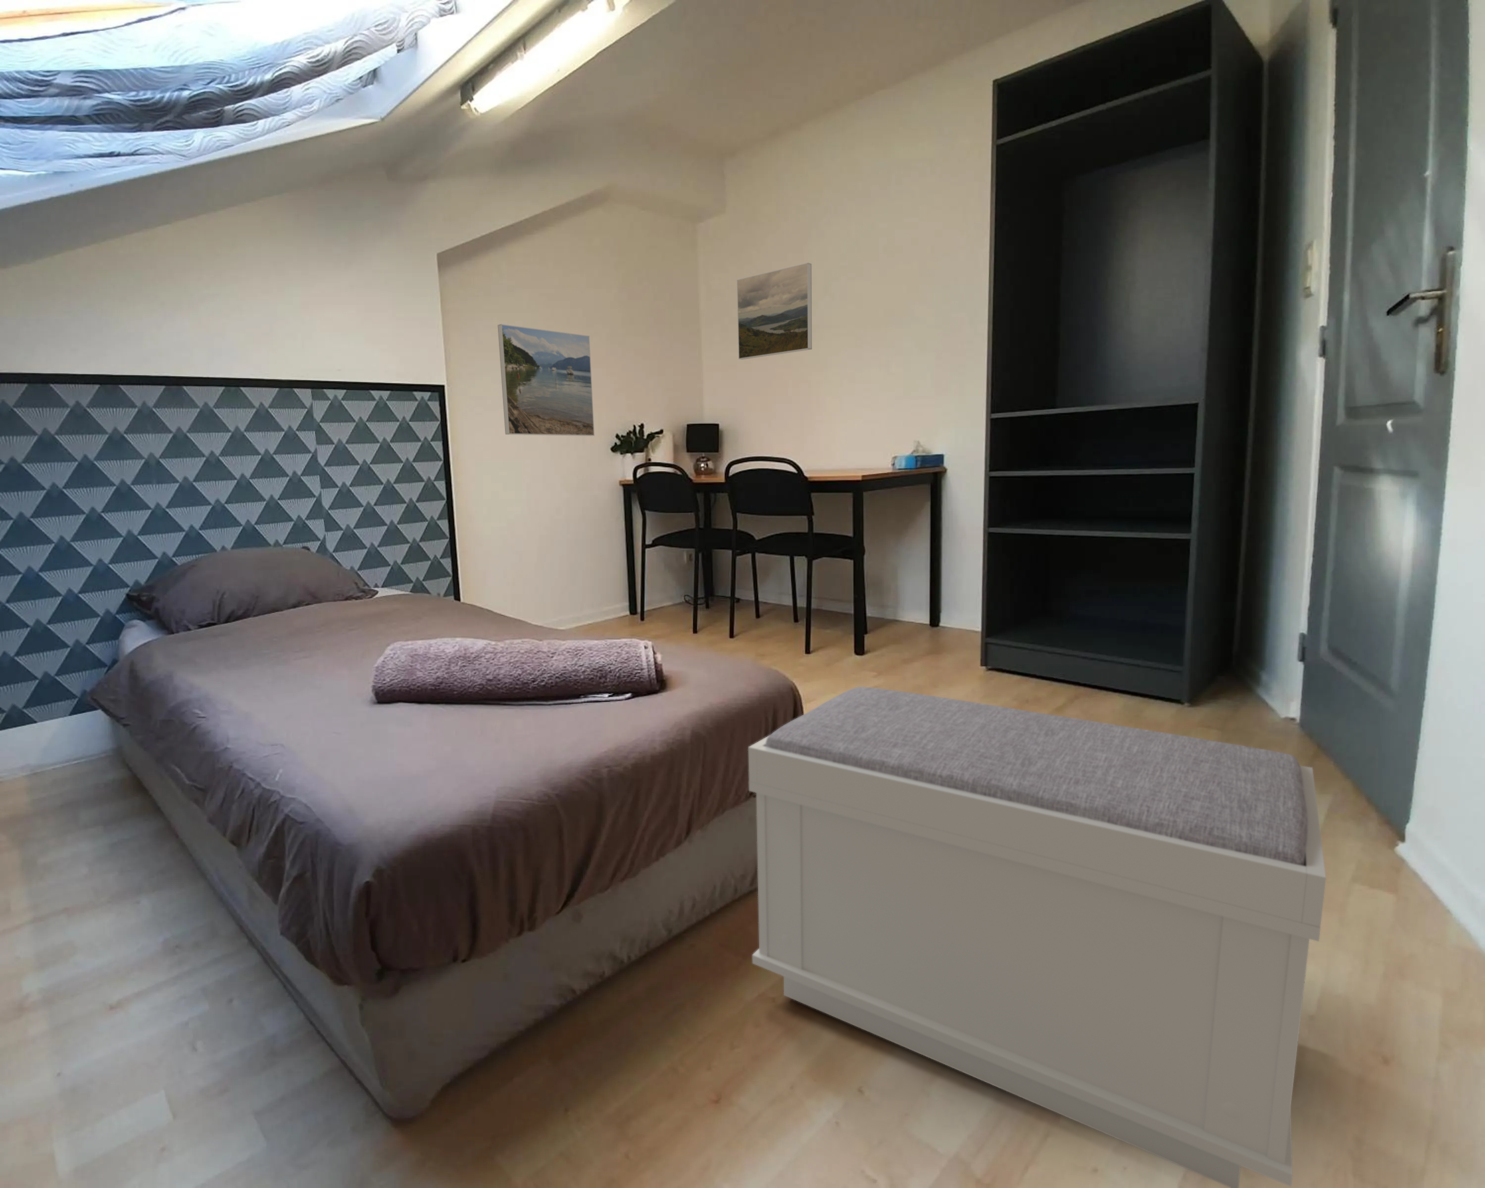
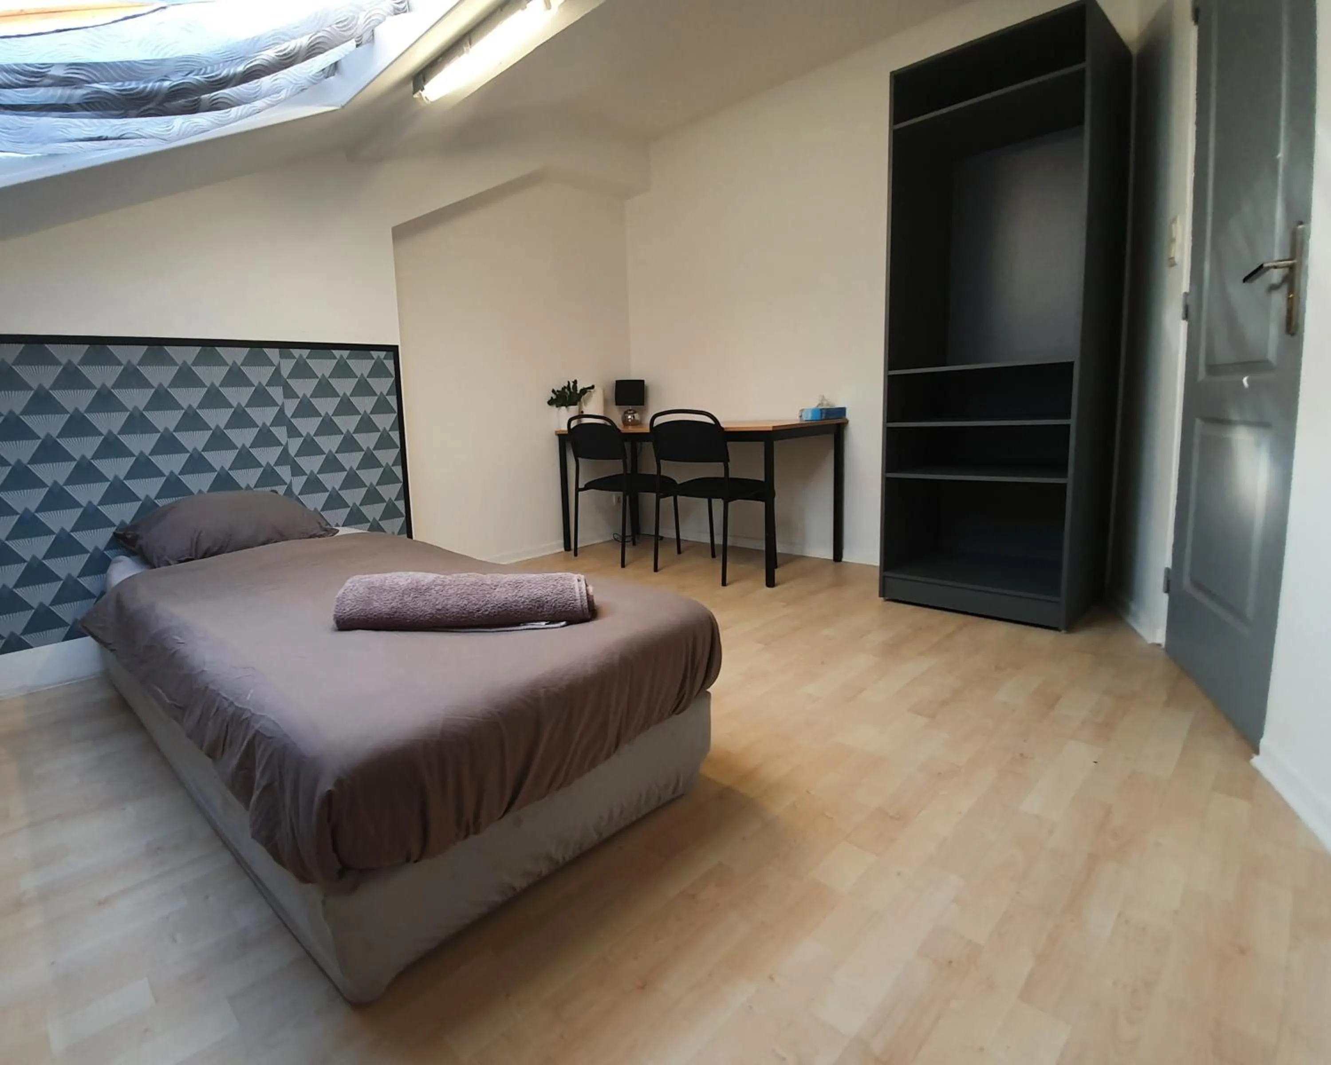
- bench [748,686,1326,1188]
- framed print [737,262,812,360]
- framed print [497,324,595,436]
